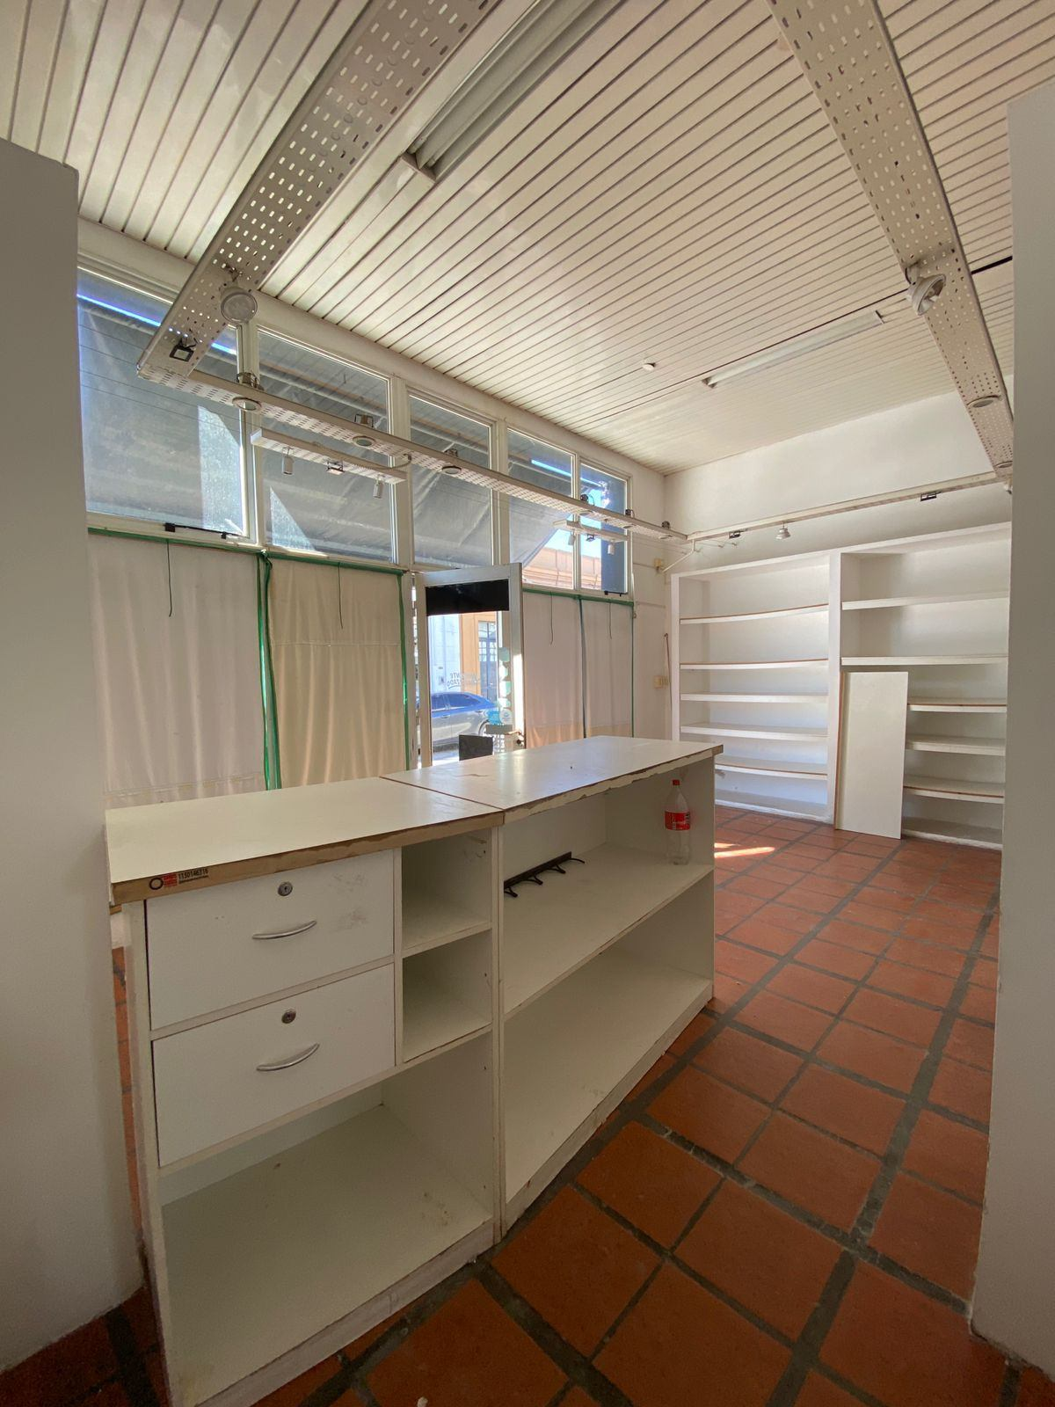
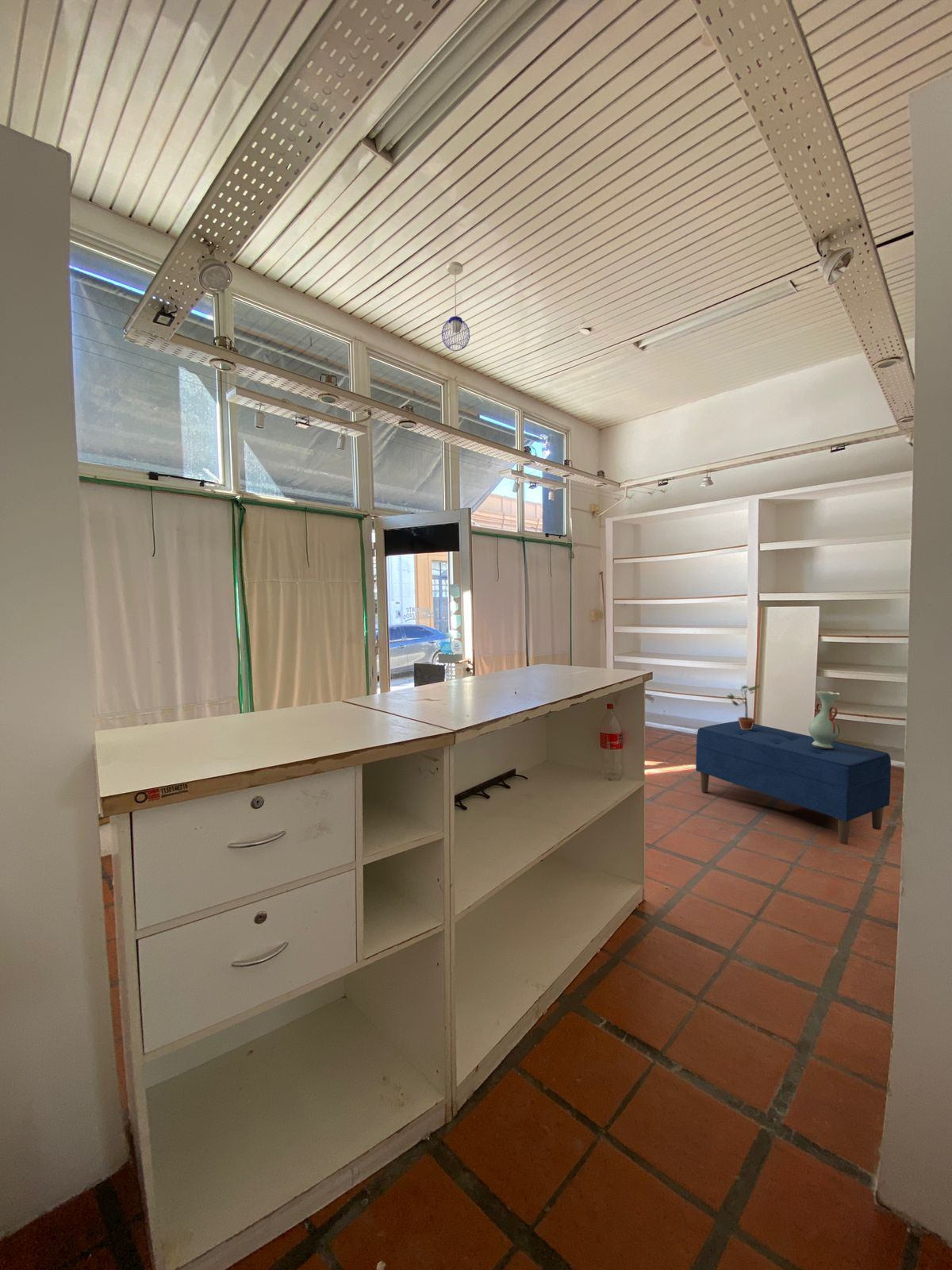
+ decorative vase [808,690,842,749]
+ pendant light [441,261,470,352]
+ potted plant [726,684,761,729]
+ bench [695,720,892,845]
